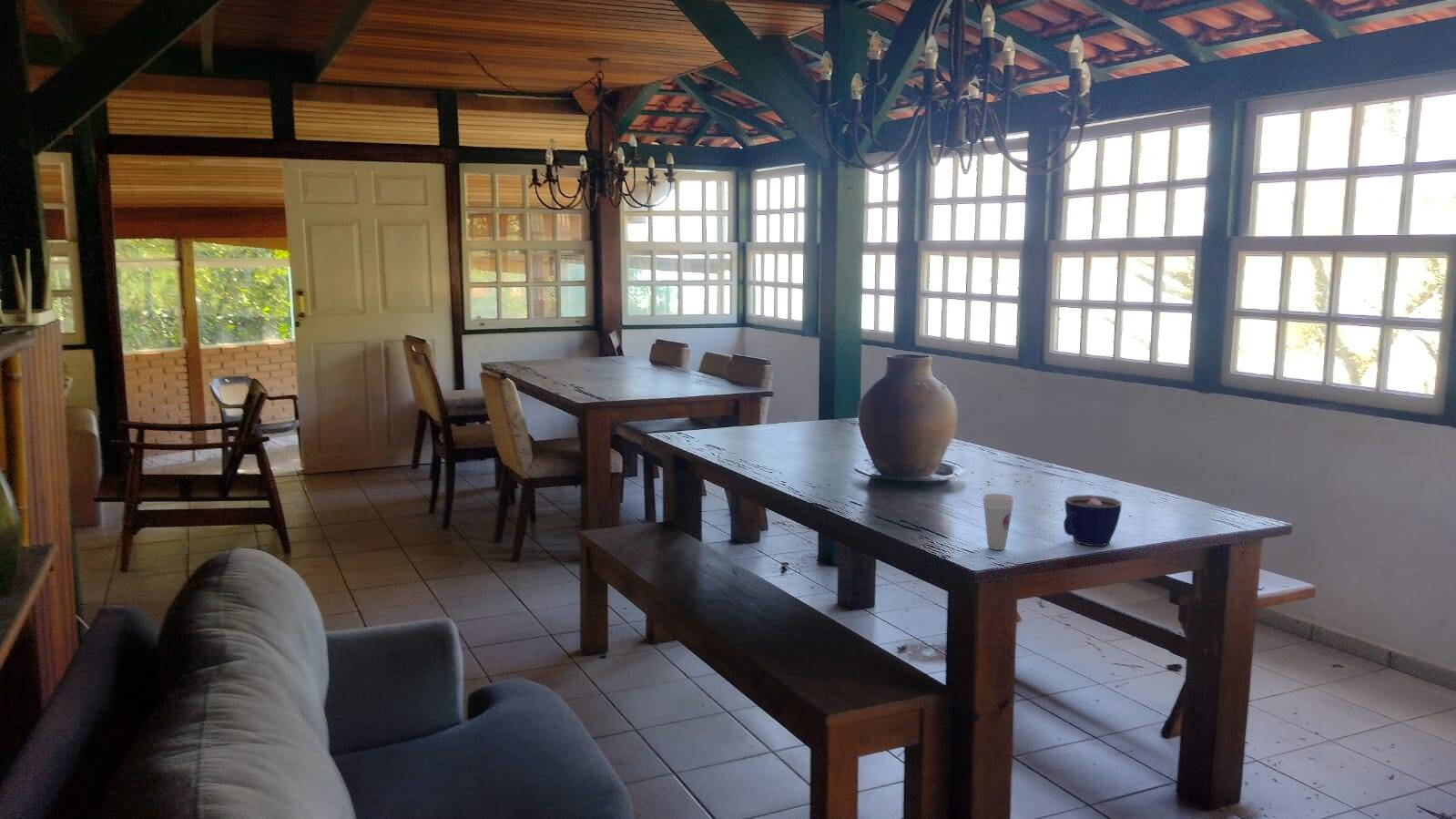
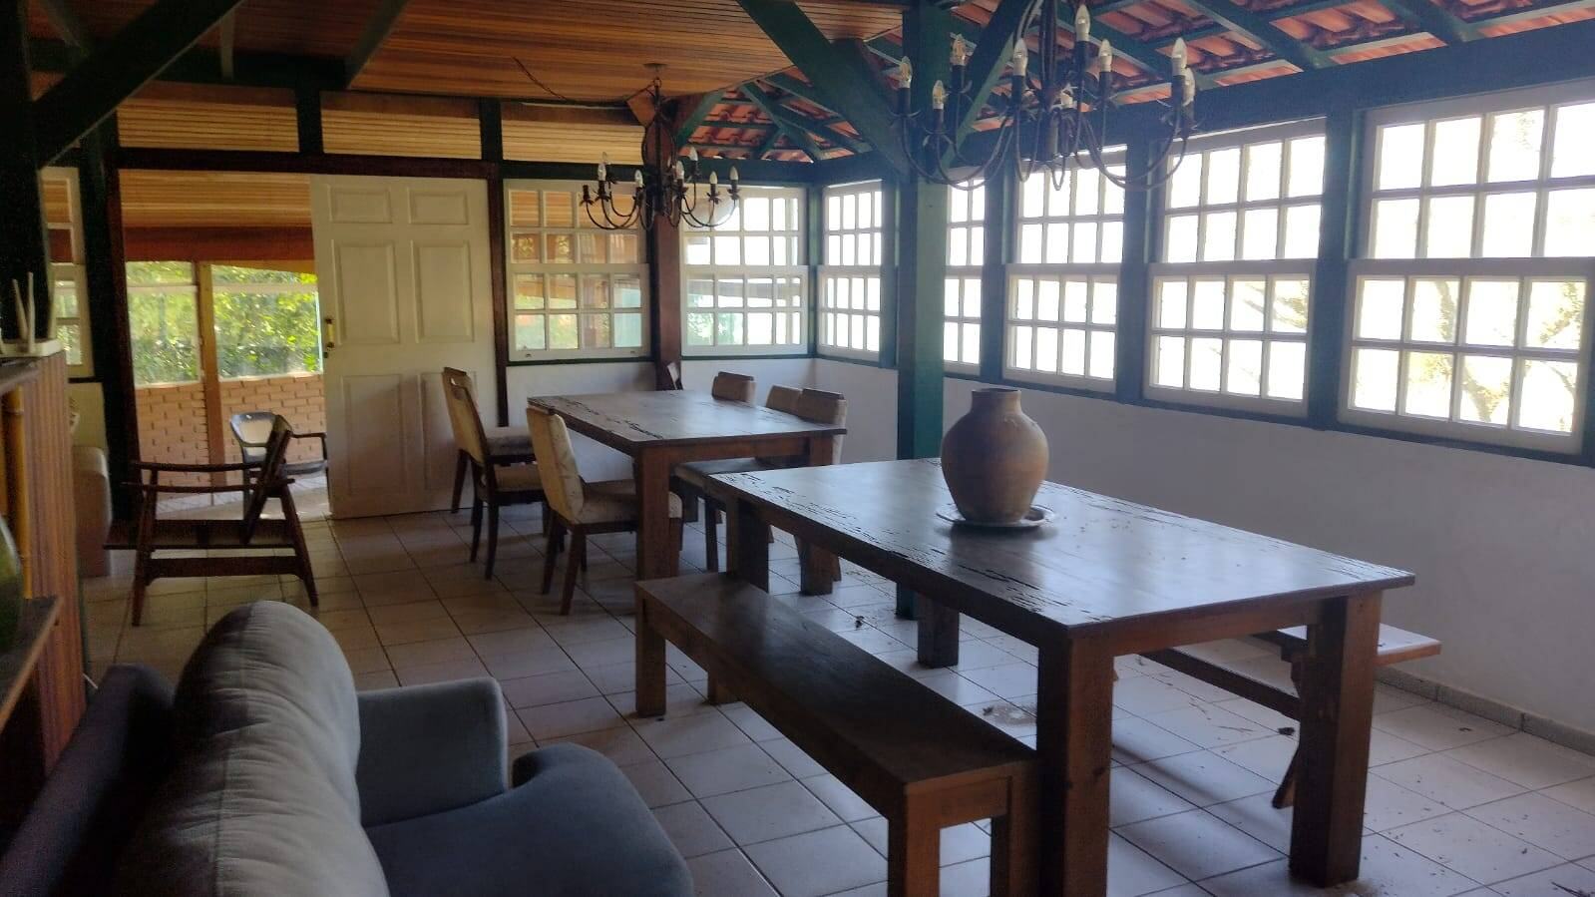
- cup [983,493,1015,551]
- cup [1063,494,1123,547]
